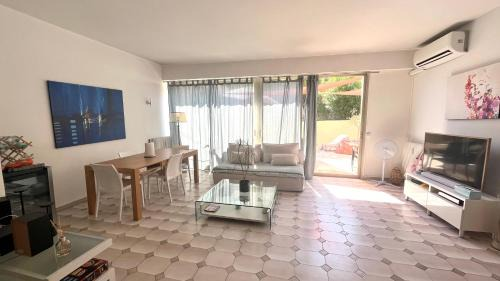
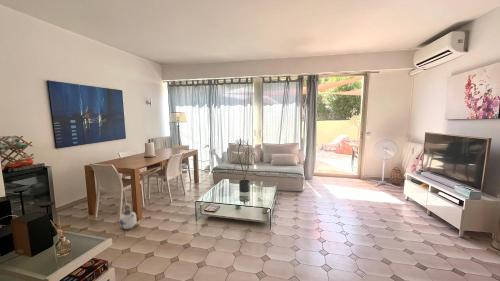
+ teapot [119,202,137,230]
